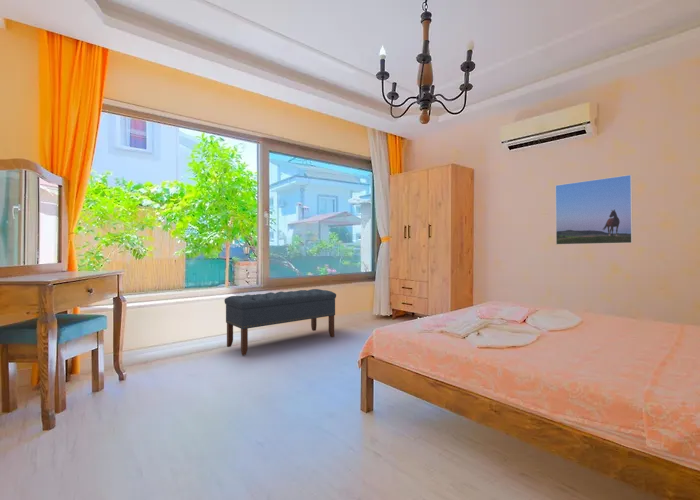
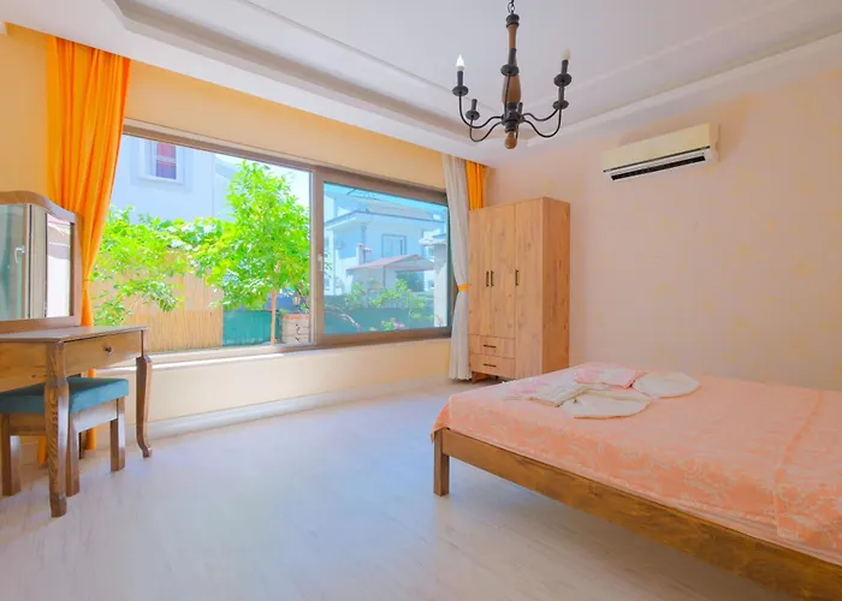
- bench [223,288,337,356]
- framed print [554,174,634,246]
